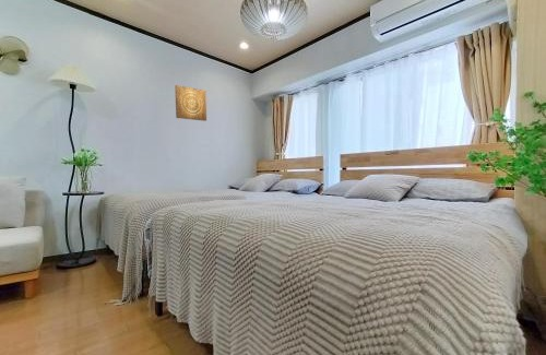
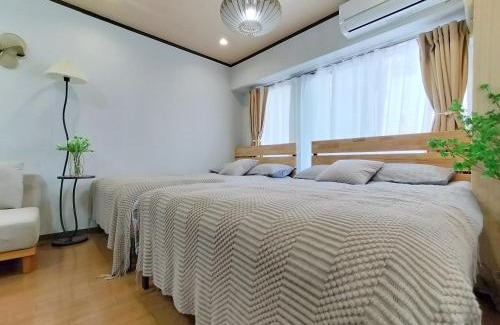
- wall art [174,84,207,122]
